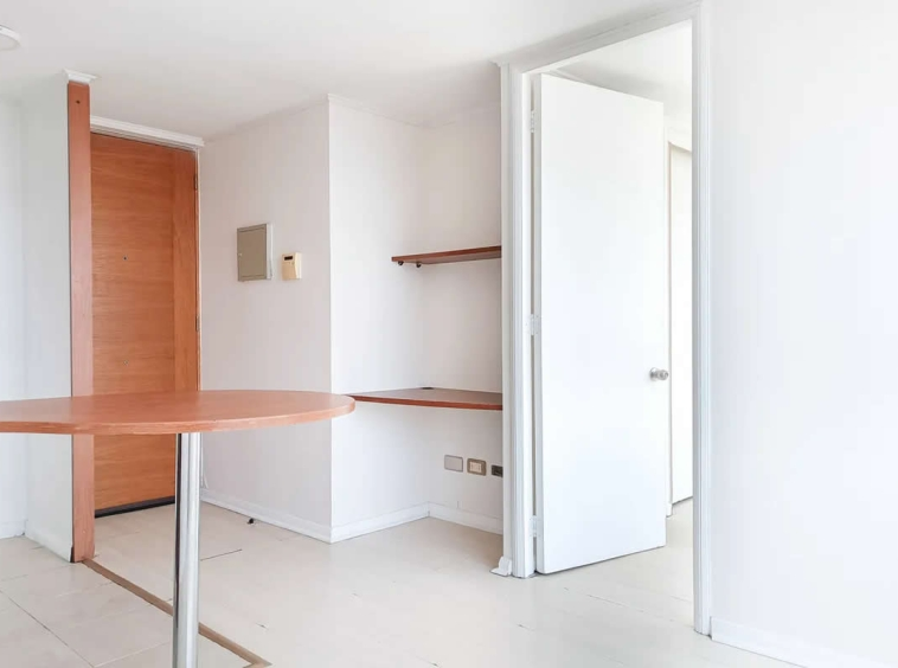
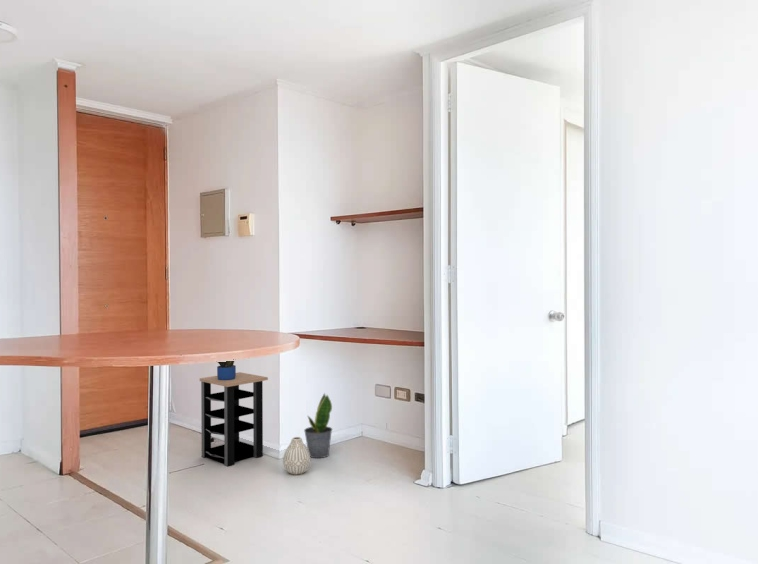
+ vase [282,436,311,476]
+ potted plant [303,392,333,459]
+ potted plant [216,361,237,380]
+ side table [199,371,269,467]
